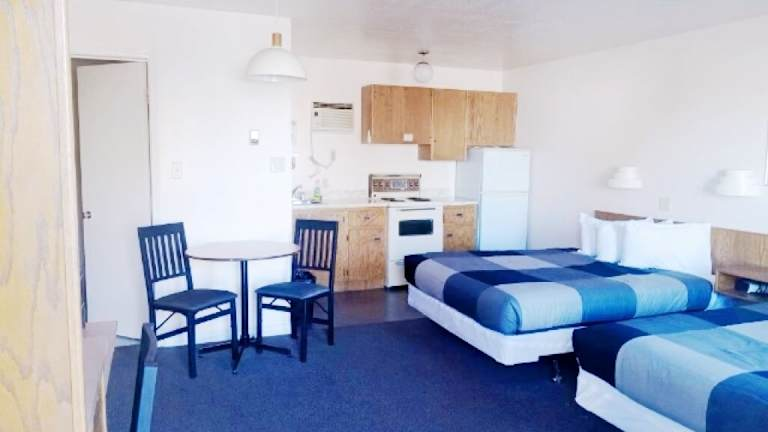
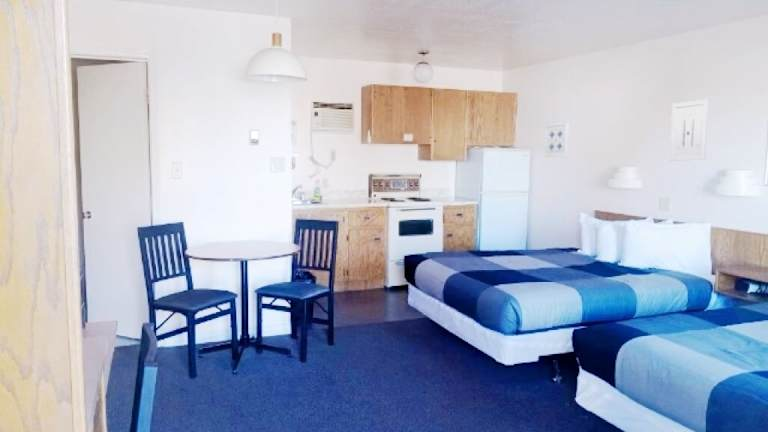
+ wall art [669,98,709,162]
+ wall art [543,121,570,158]
